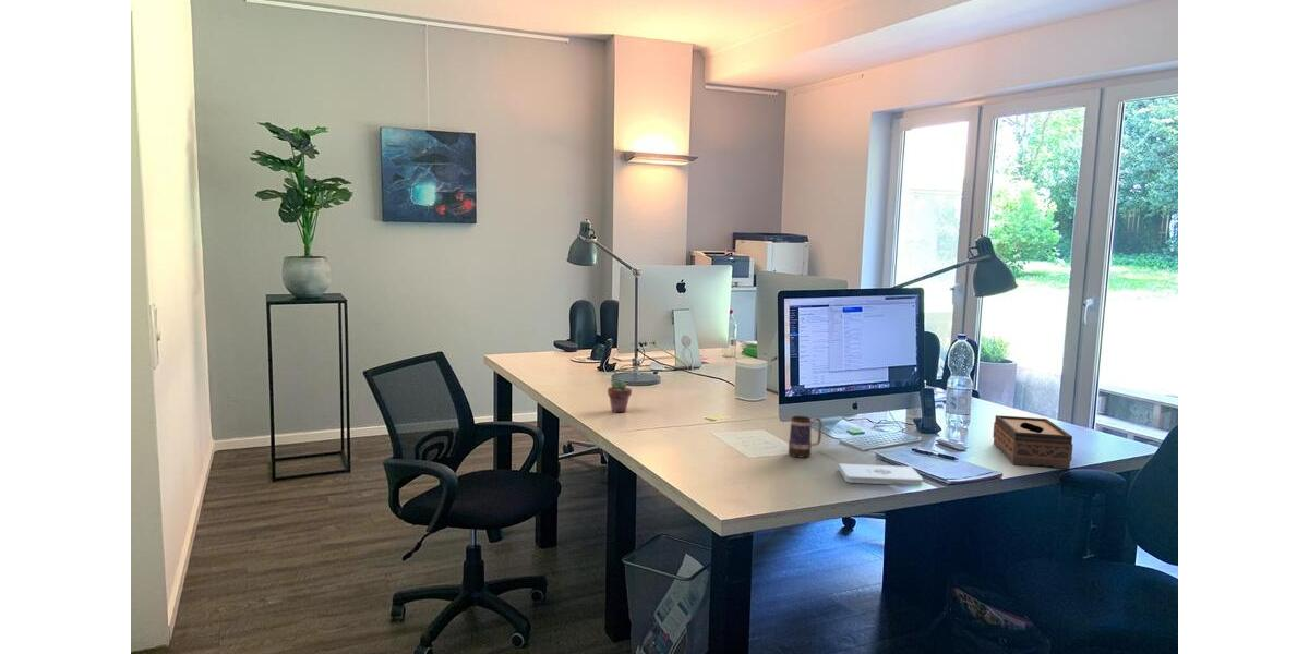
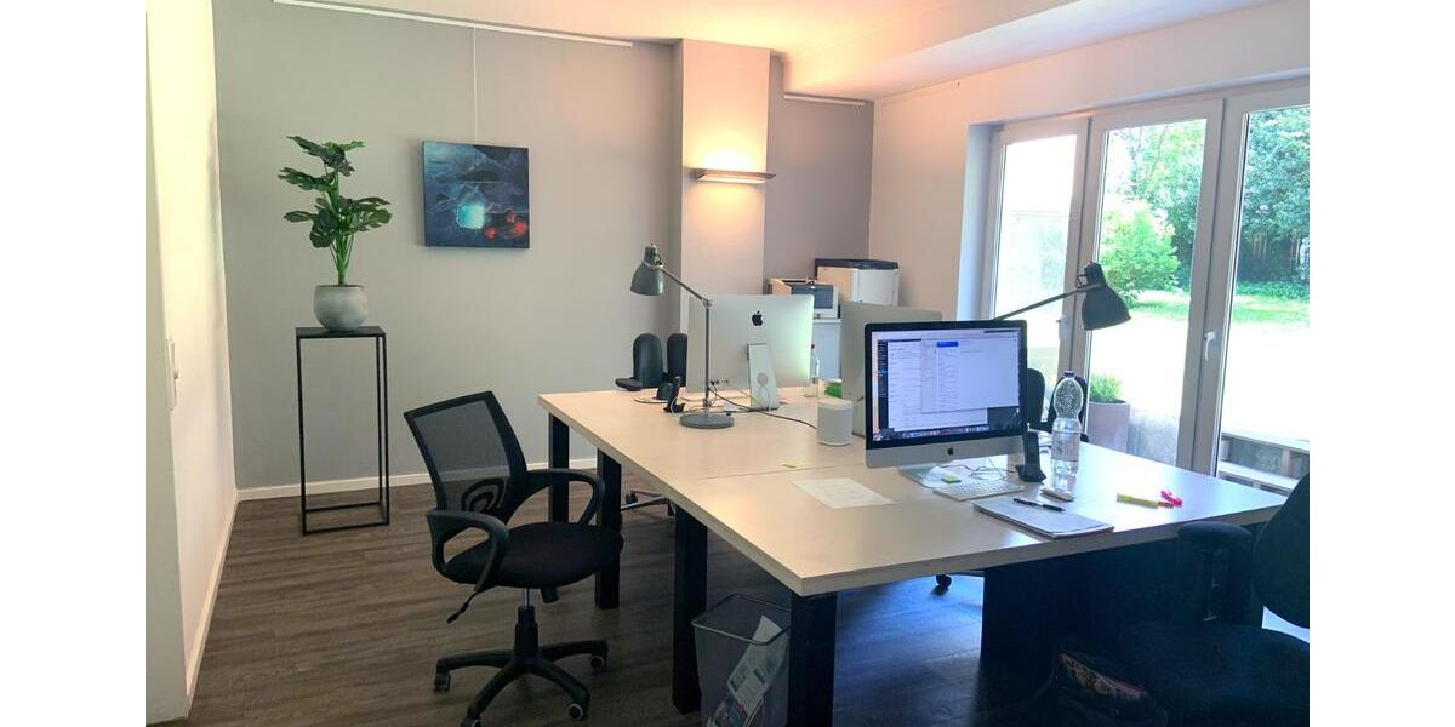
- mug [788,415,824,458]
- tissue box [992,414,1073,470]
- potted succulent [607,378,633,413]
- notepad [838,462,924,486]
